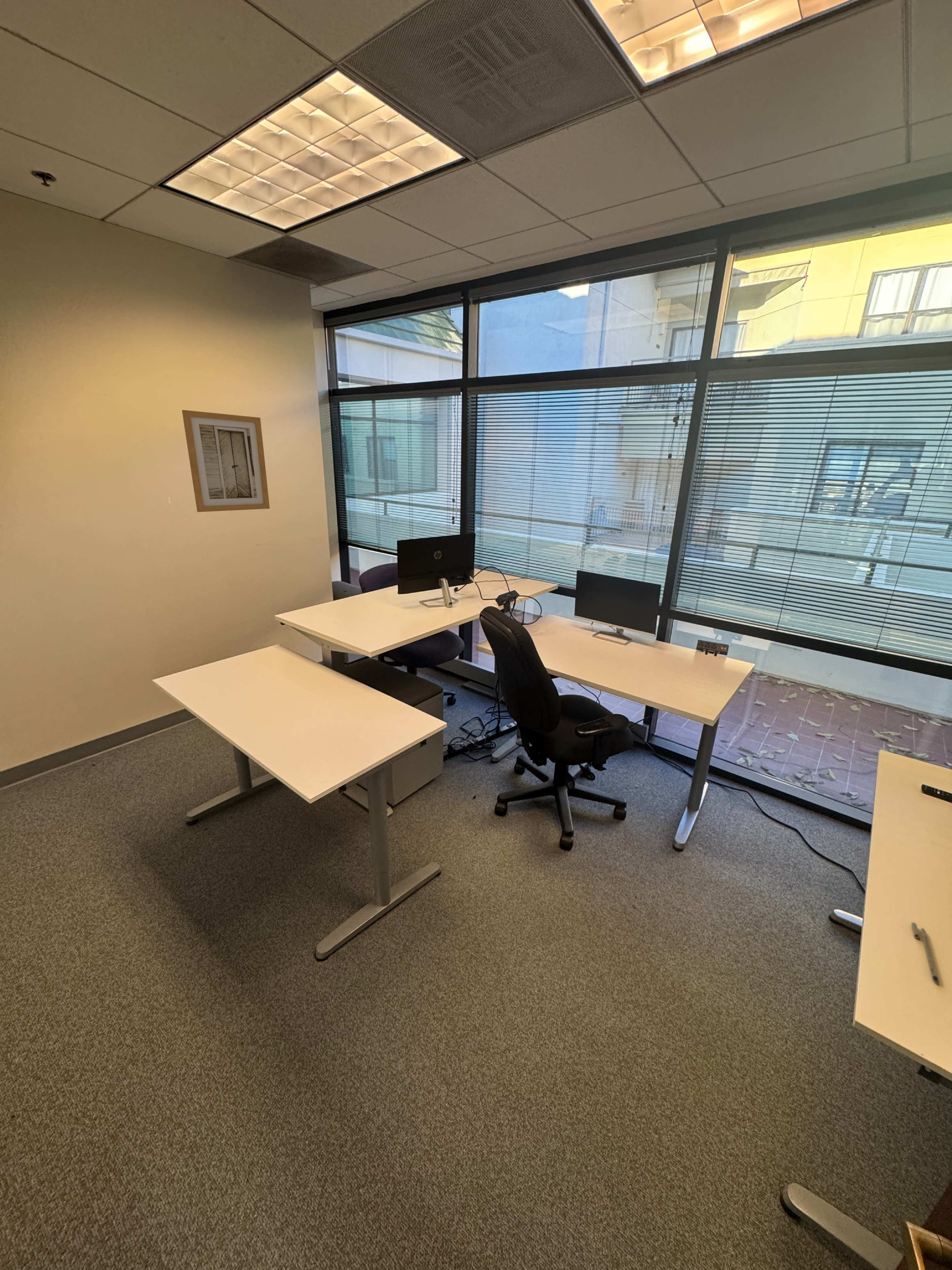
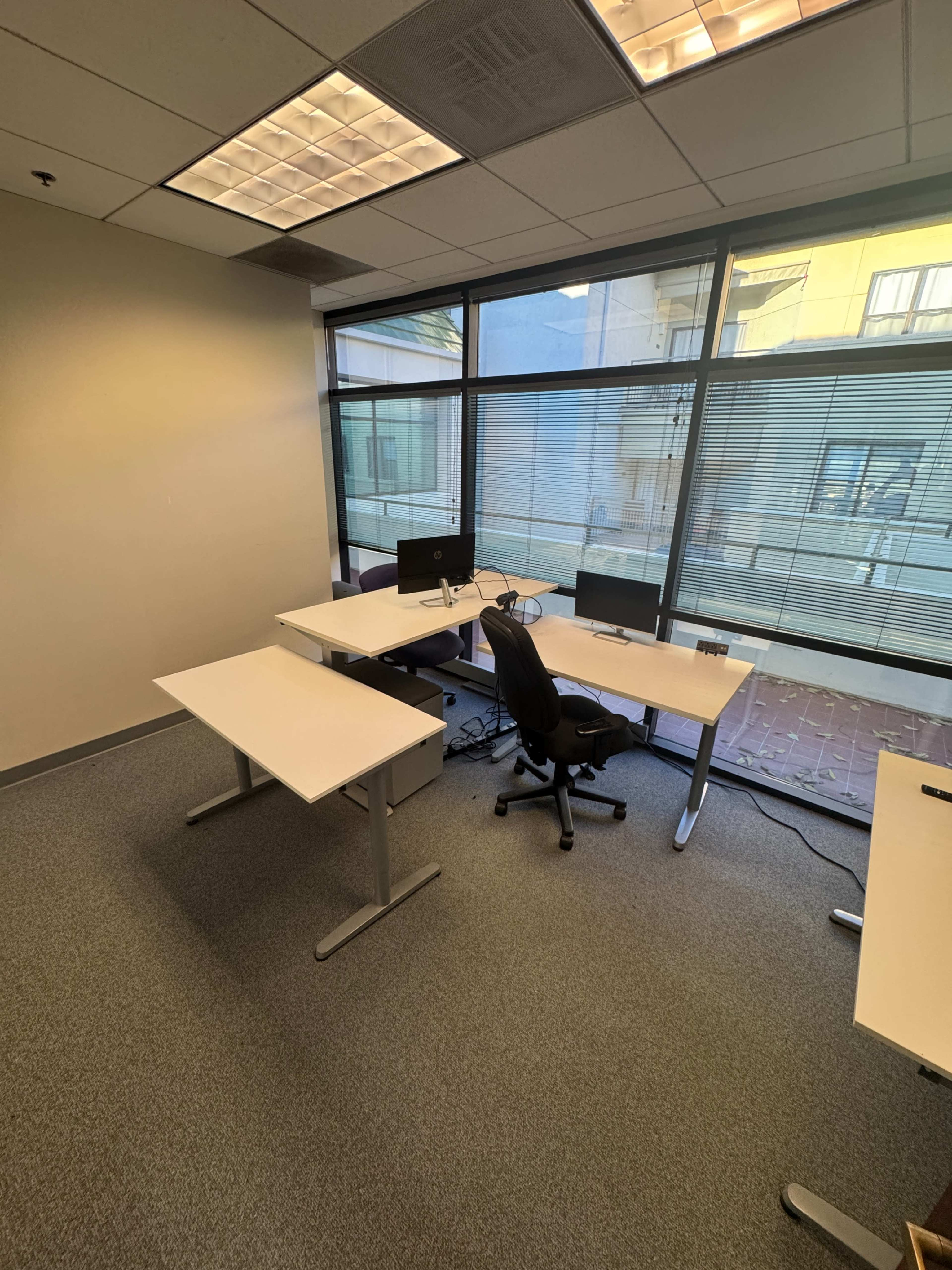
- pen [911,922,939,982]
- wall art [182,410,270,513]
